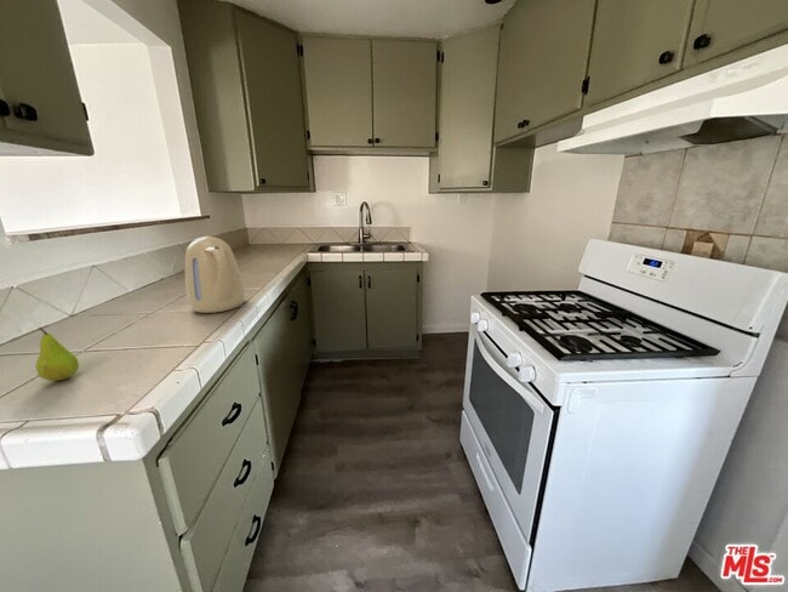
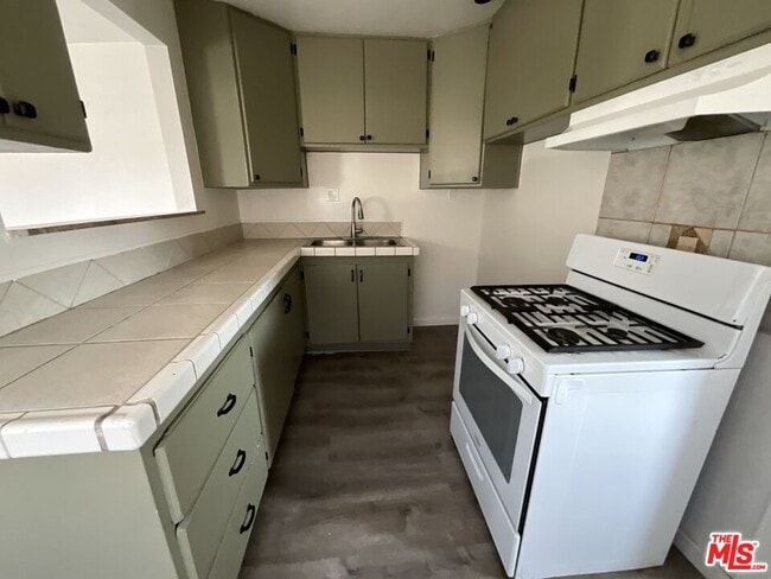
- fruit [34,326,80,382]
- kettle [184,235,246,314]
